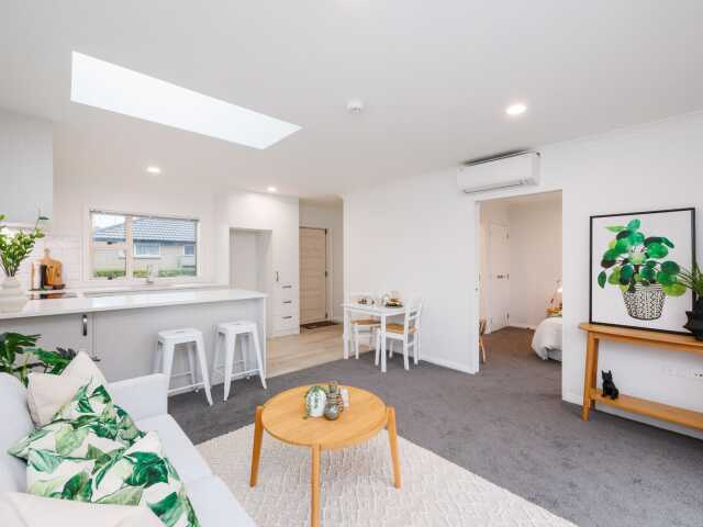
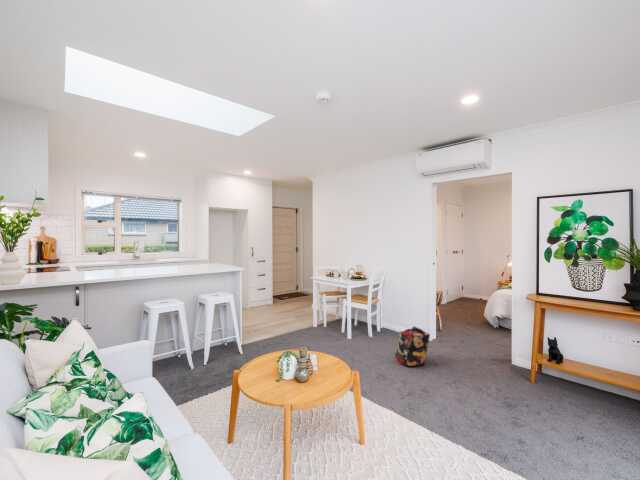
+ backpack [394,326,431,367]
